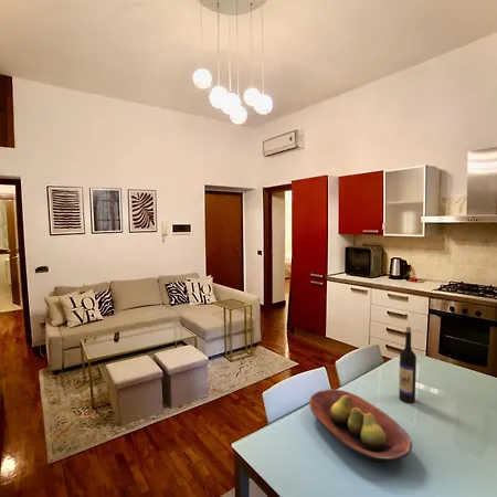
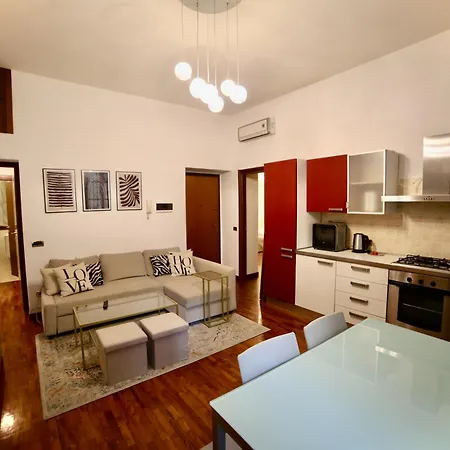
- wine bottle [398,326,417,404]
- fruit bowl [308,389,413,463]
